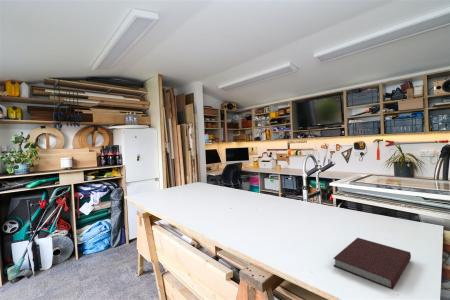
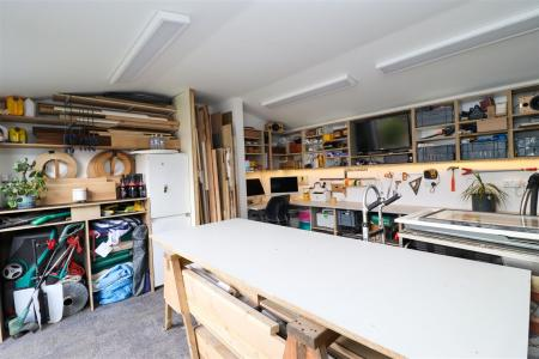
- notebook [332,237,412,290]
